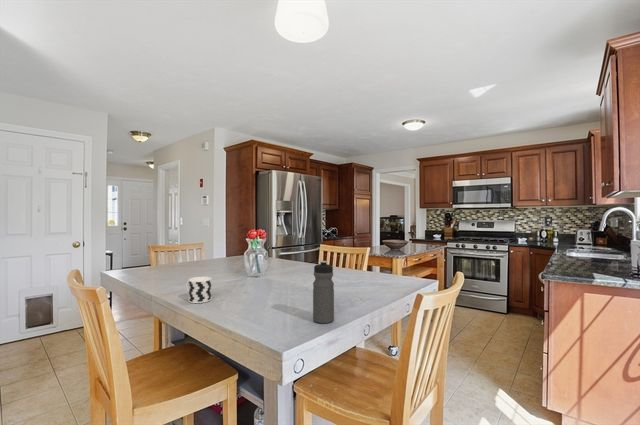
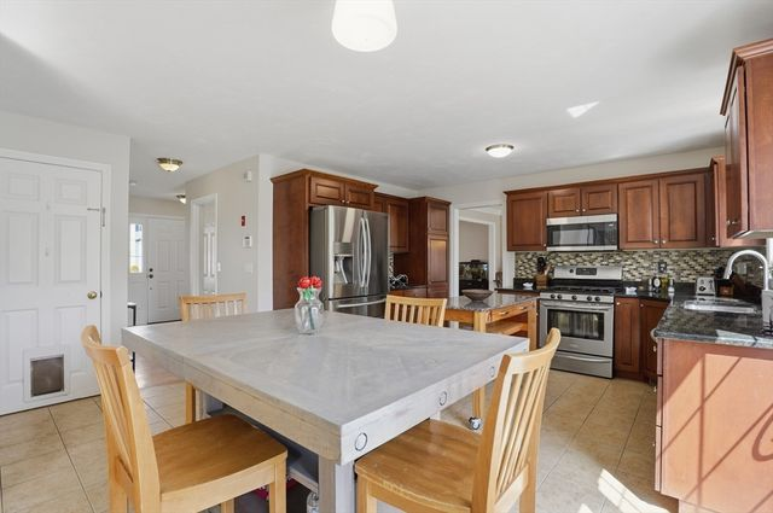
- water bottle [312,260,335,324]
- cup [186,276,212,304]
